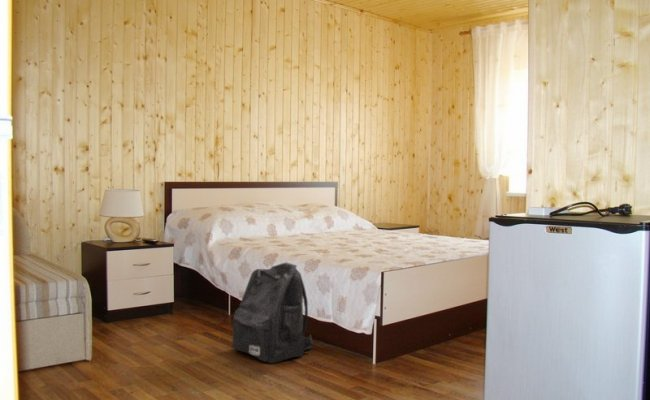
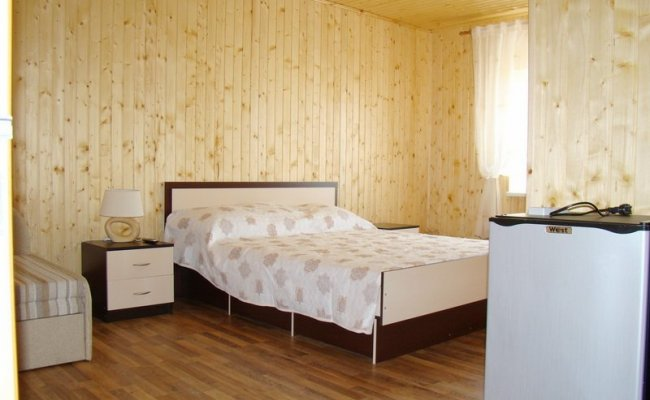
- backpack [231,261,314,365]
